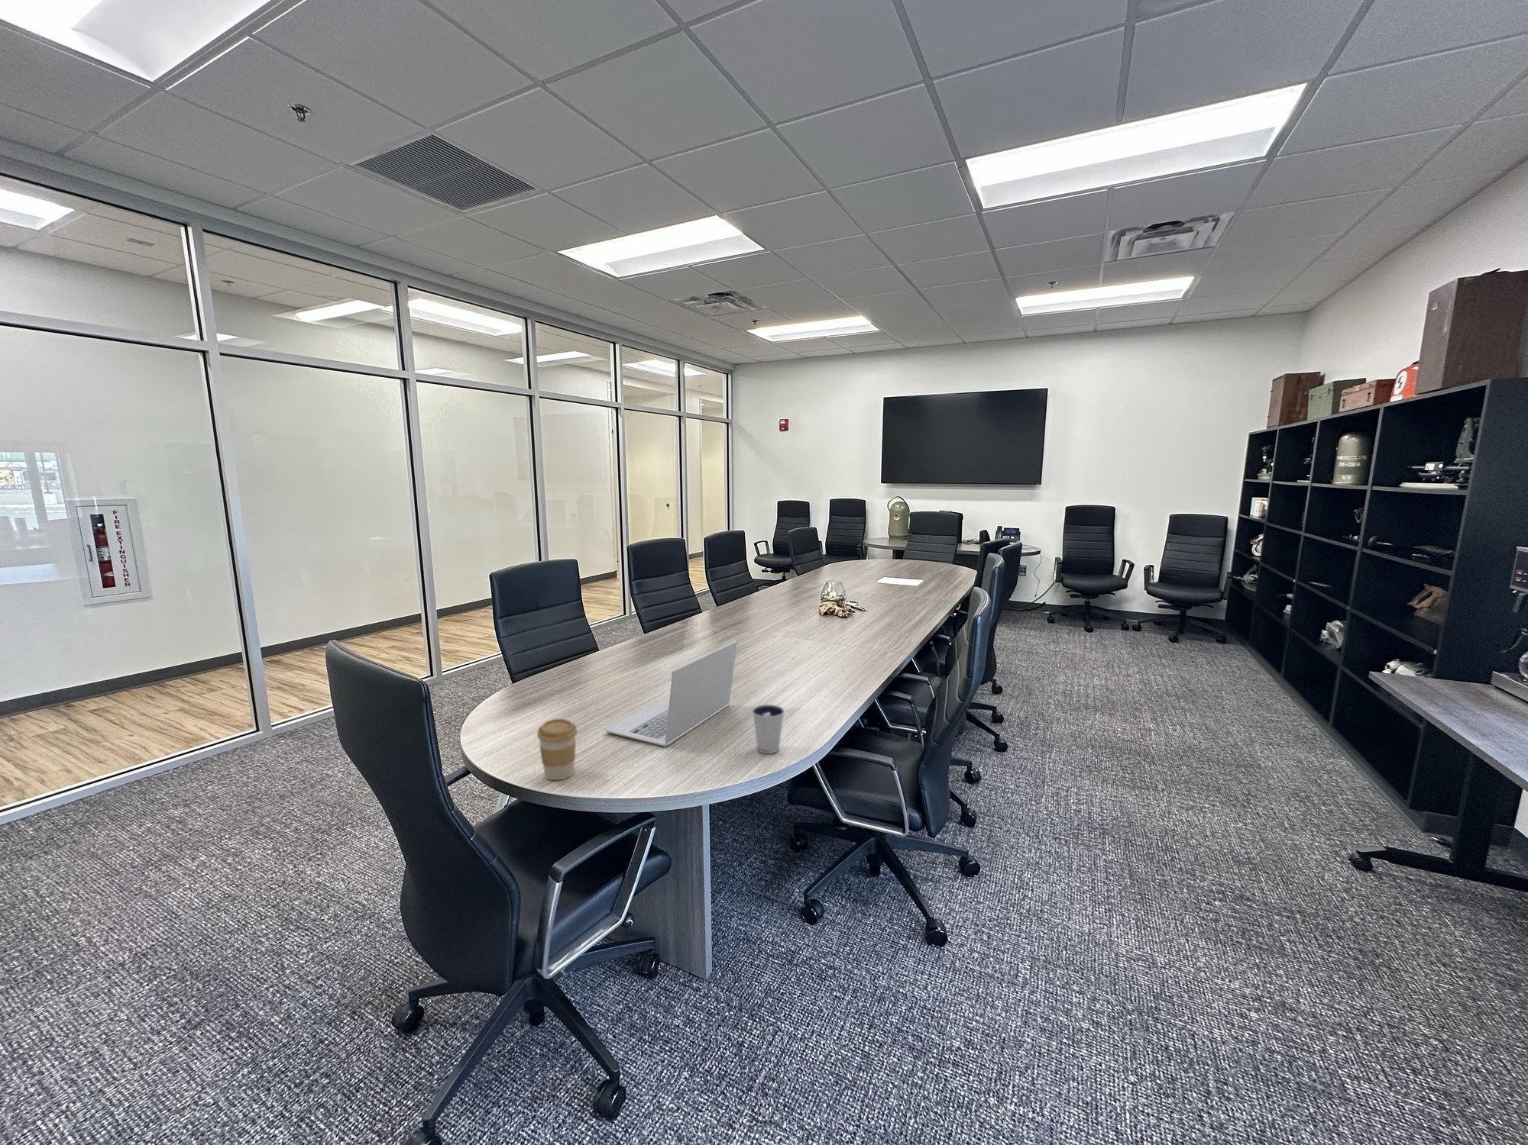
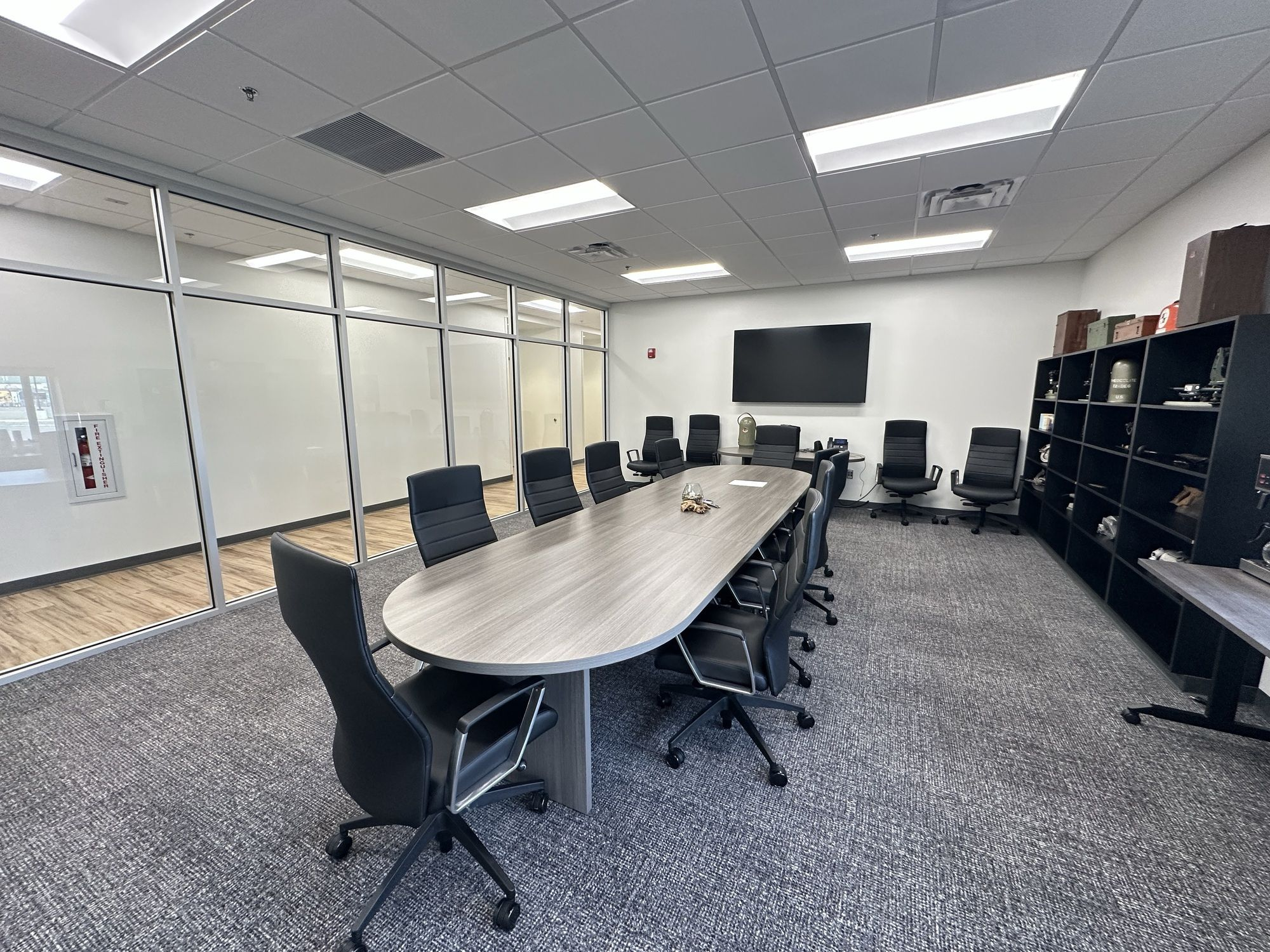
- dixie cup [752,704,786,754]
- coffee cup [537,718,579,781]
- laptop [605,640,738,747]
